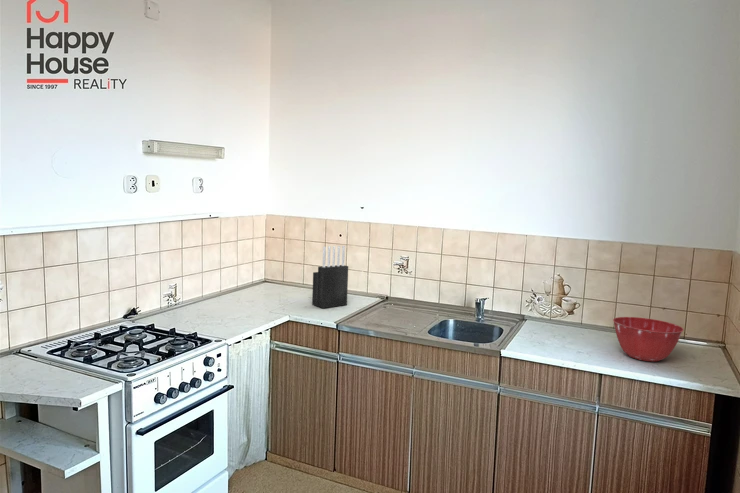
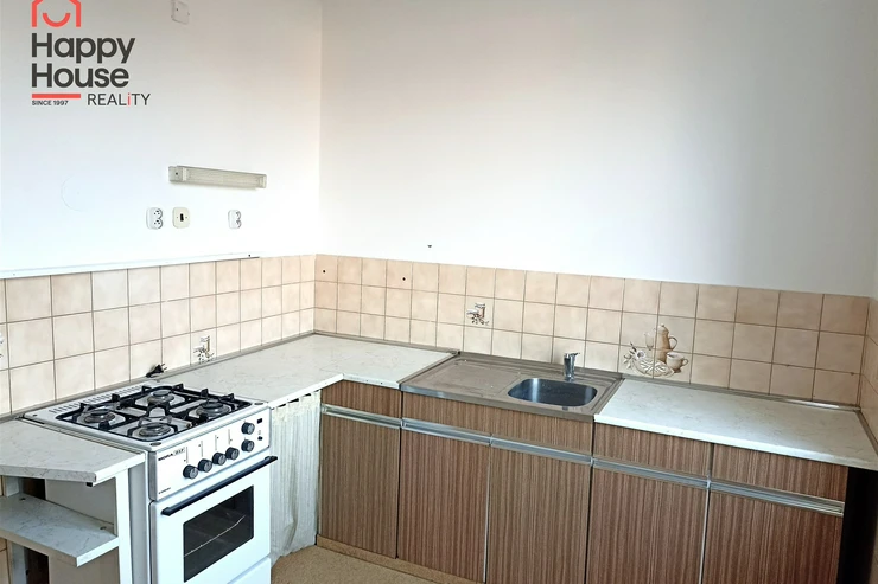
- knife block [311,245,349,309]
- mixing bowl [612,316,684,362]
